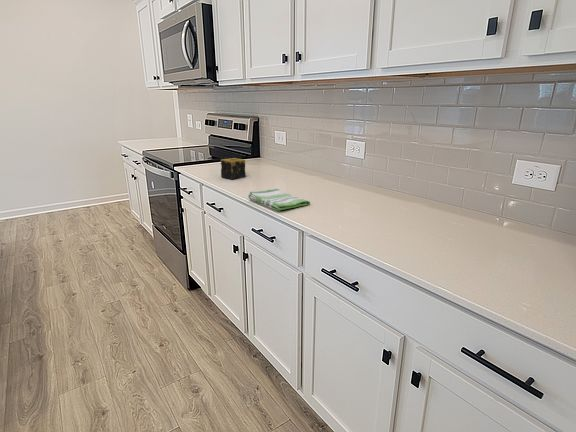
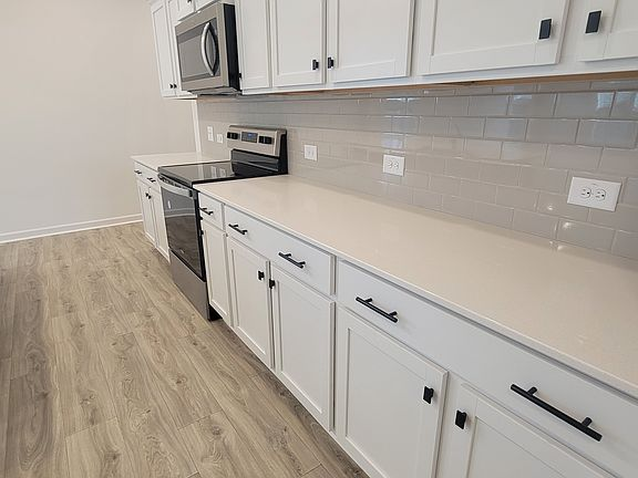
- candle [220,157,246,180]
- dish towel [247,188,311,211]
